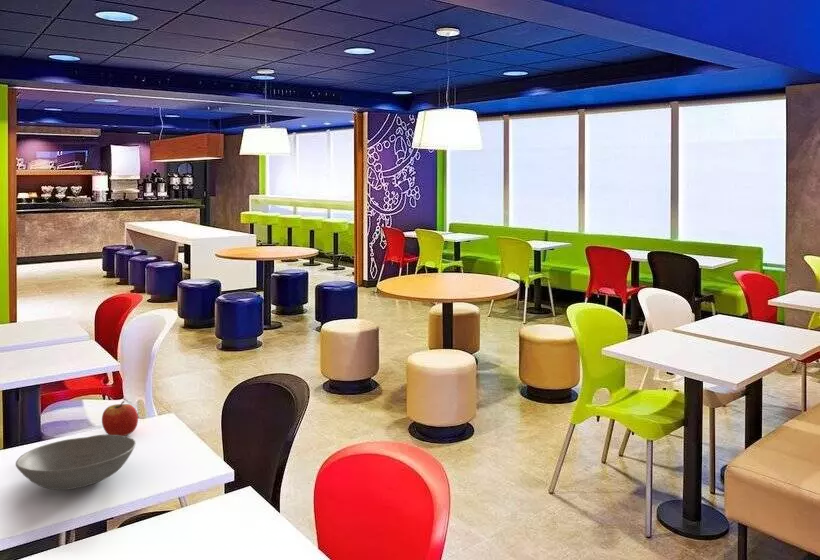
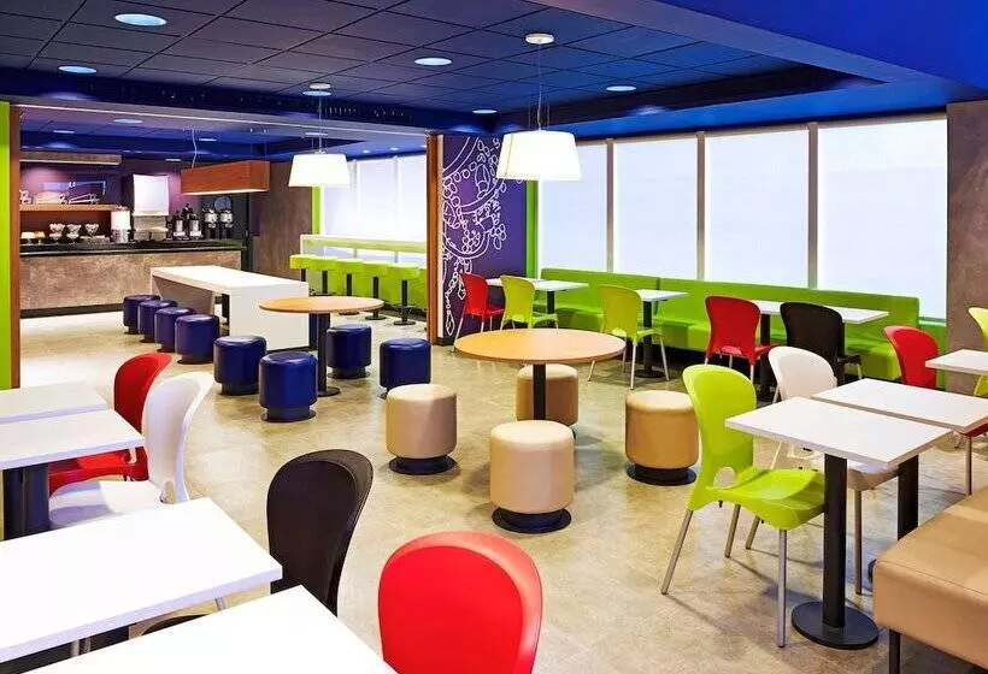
- apple [101,400,139,437]
- bowl [15,434,137,491]
